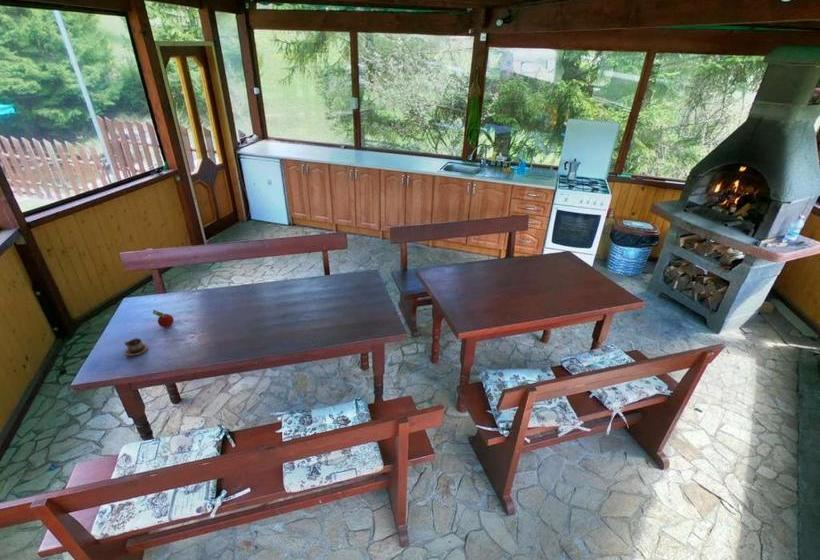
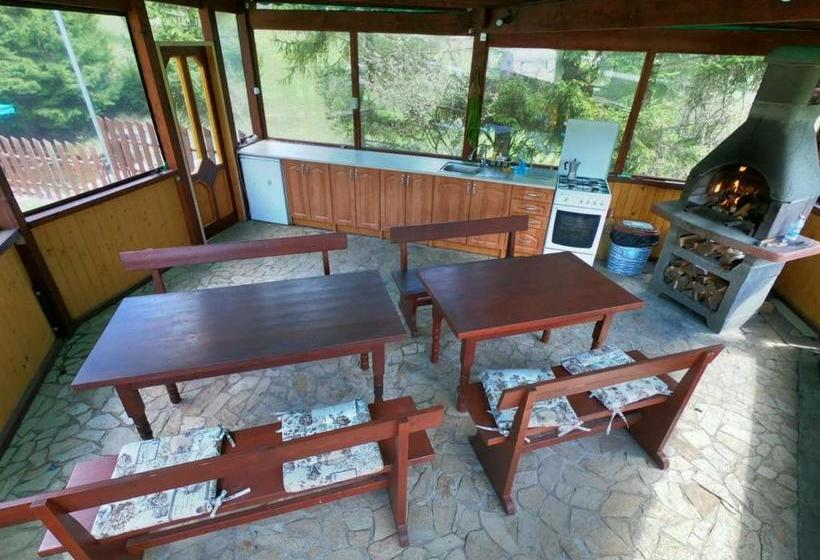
- cup [124,337,149,357]
- fruit [152,308,175,329]
